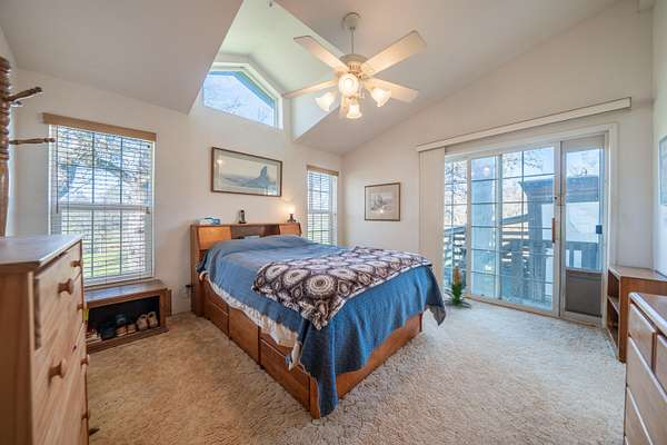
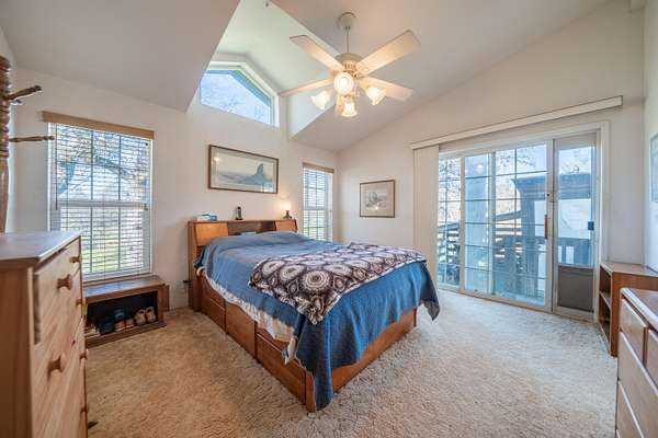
- indoor plant [442,261,474,308]
